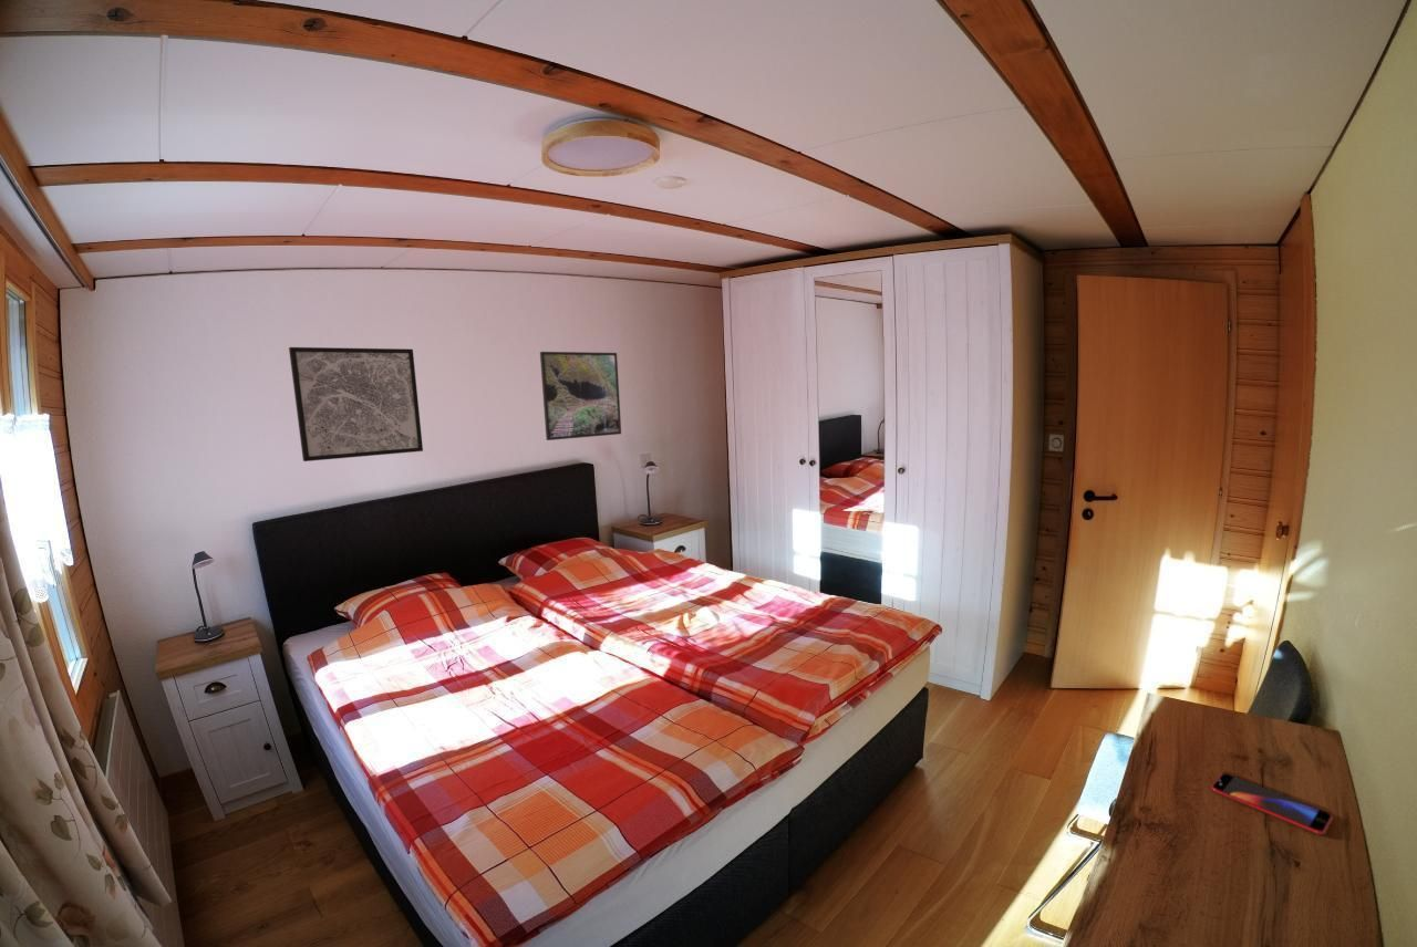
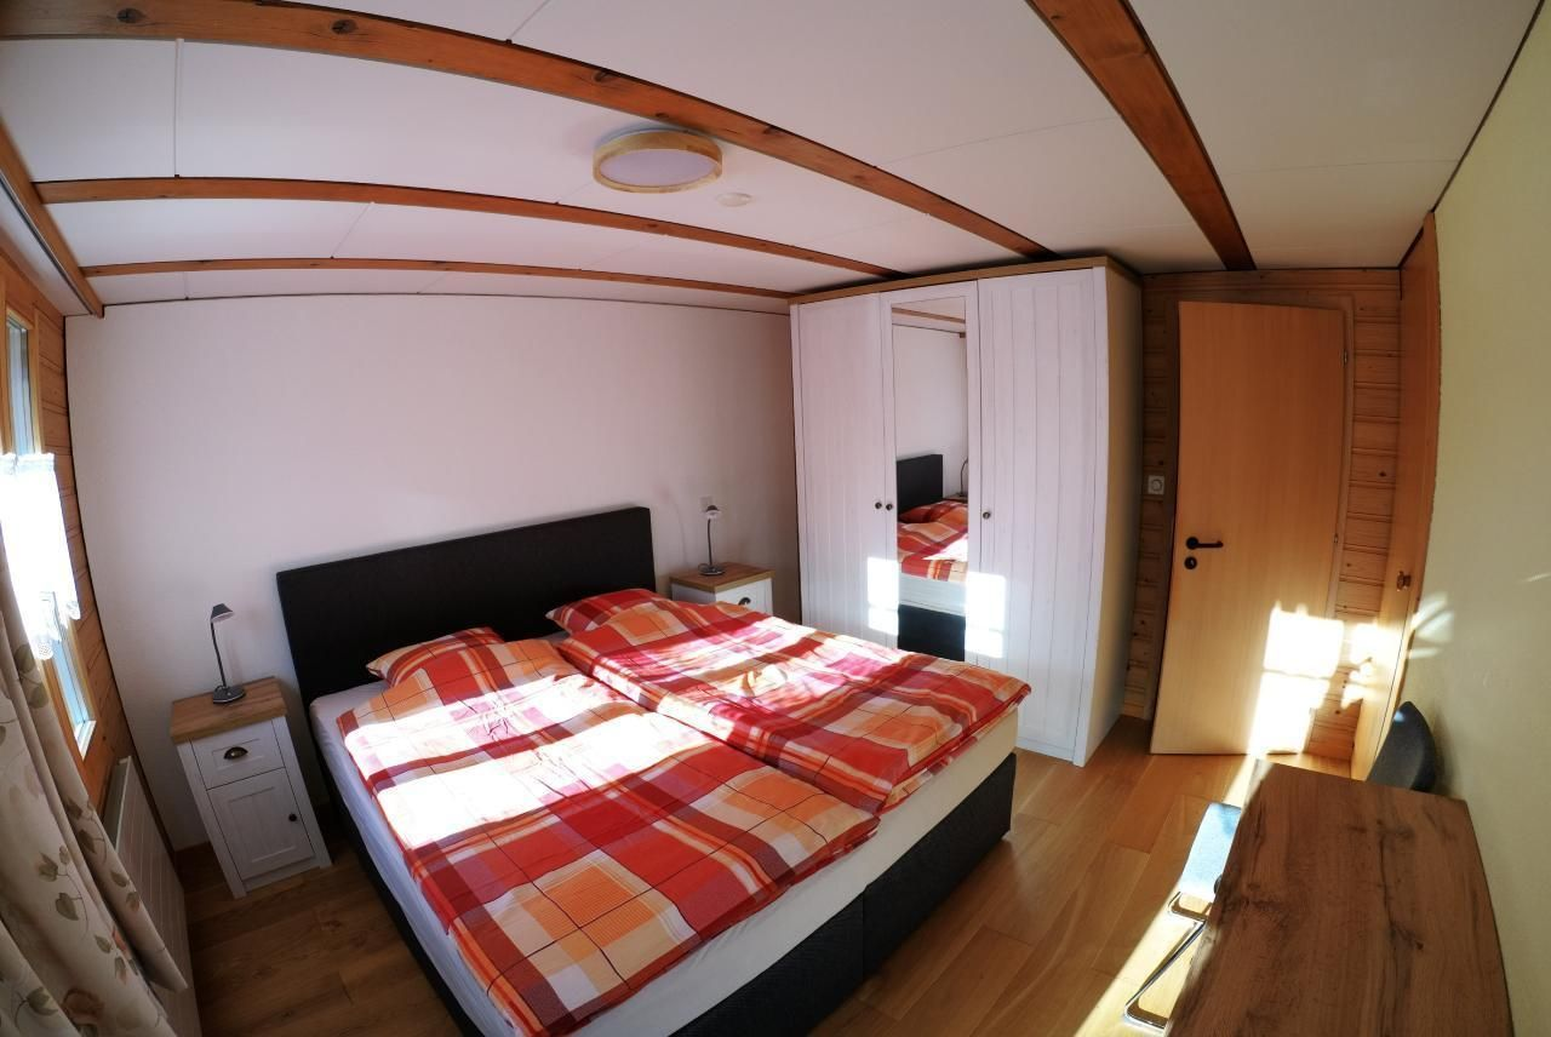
- smartphone [1210,772,1334,835]
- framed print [539,351,622,441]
- wall art [288,346,424,462]
